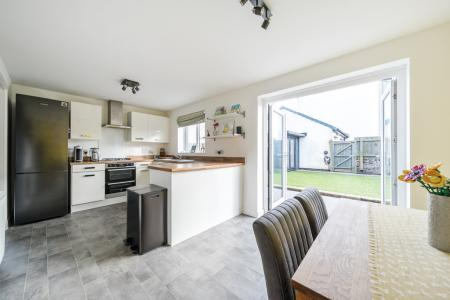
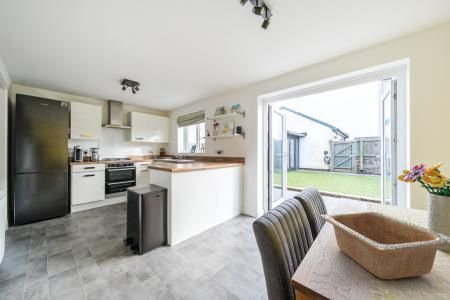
+ serving bowl [319,209,450,280]
